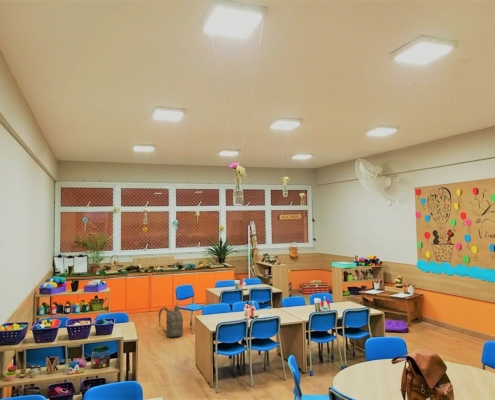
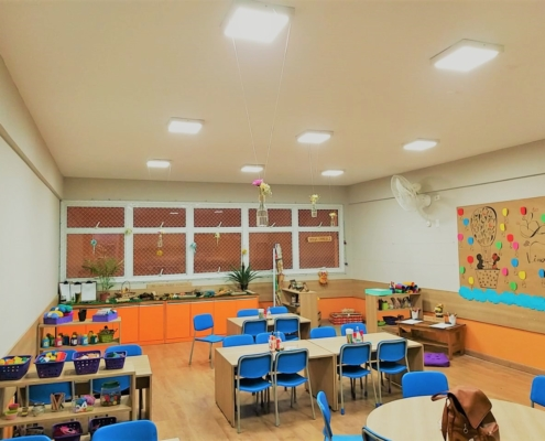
- backpack [158,305,184,338]
